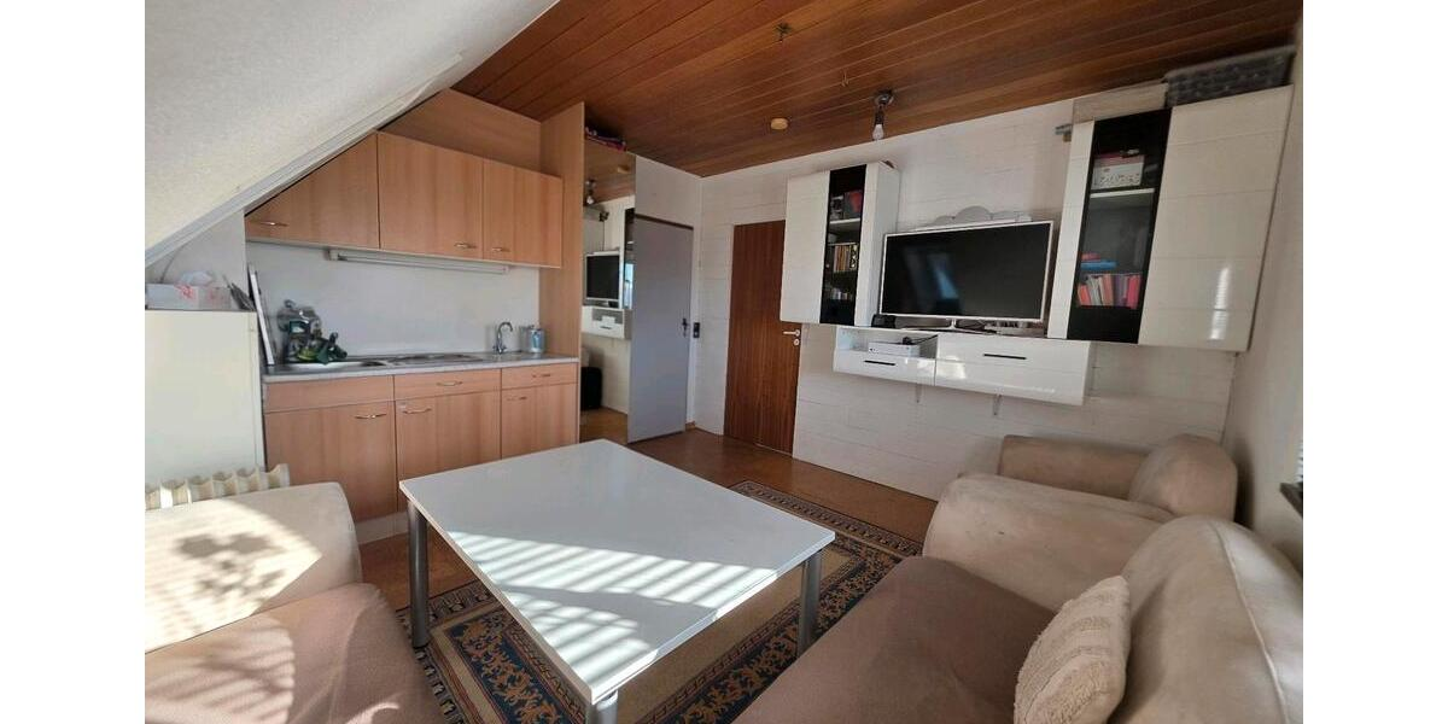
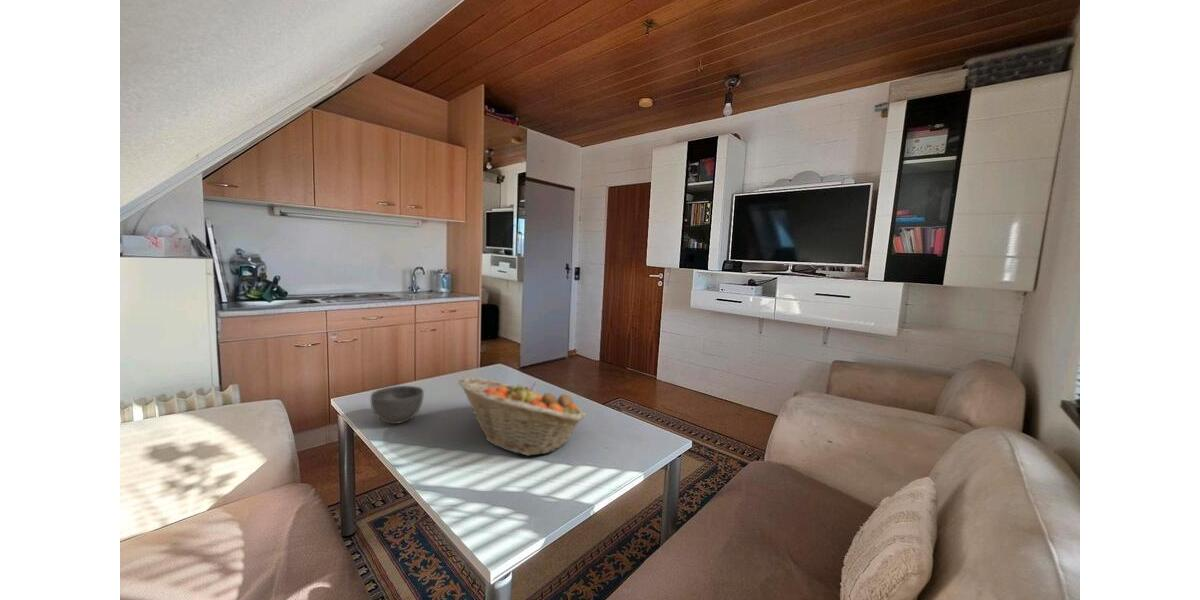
+ fruit basket [458,377,587,457]
+ bowl [369,385,425,425]
